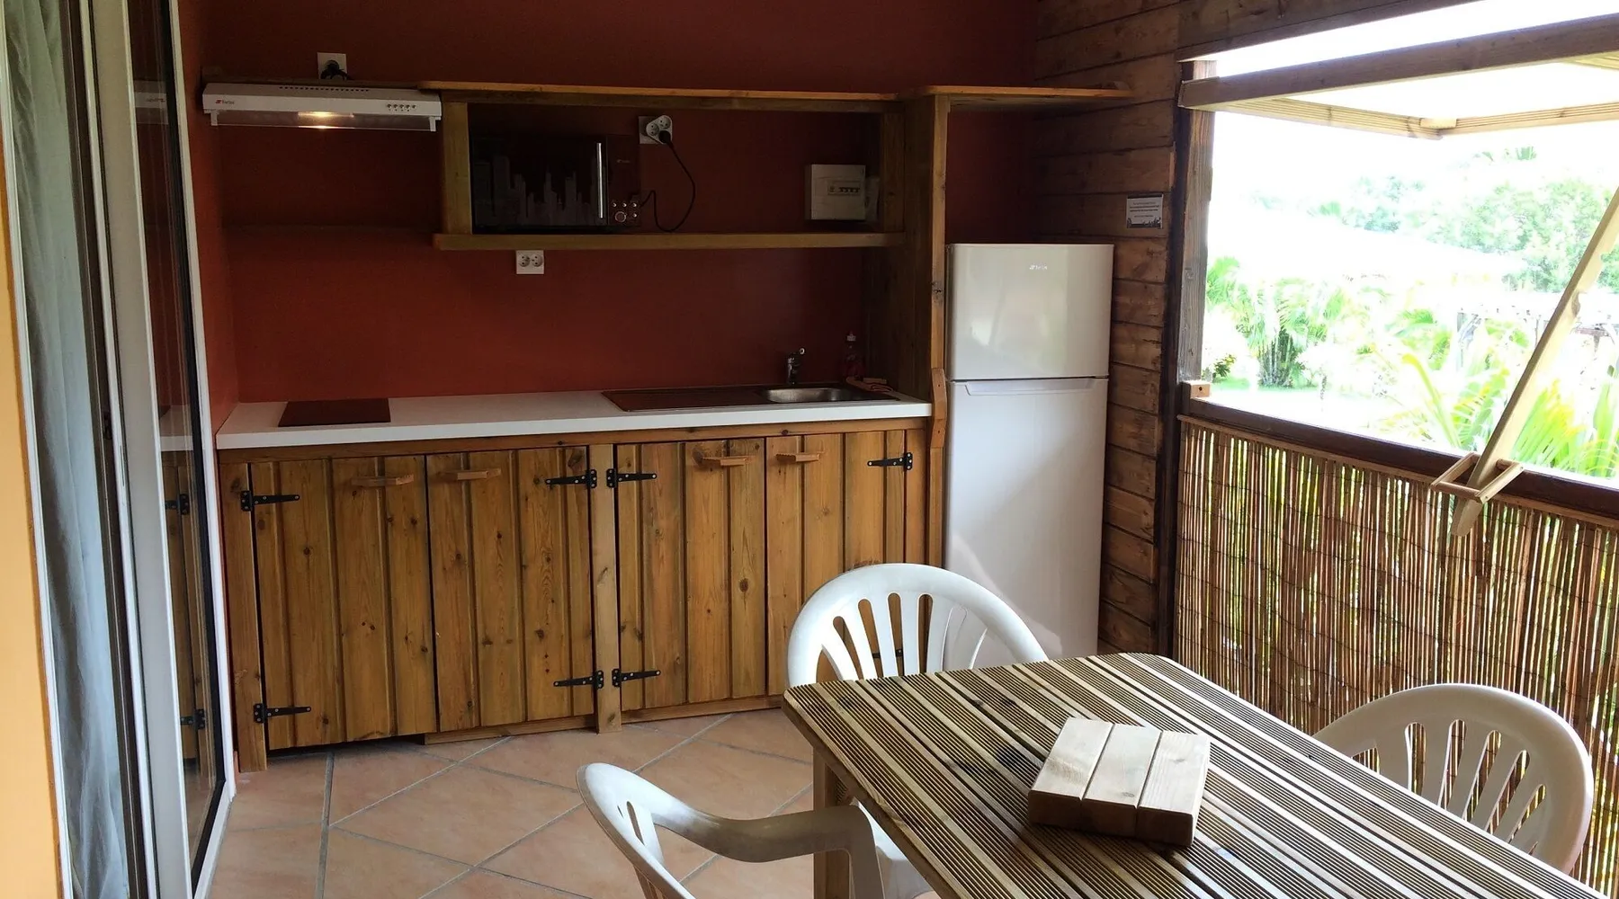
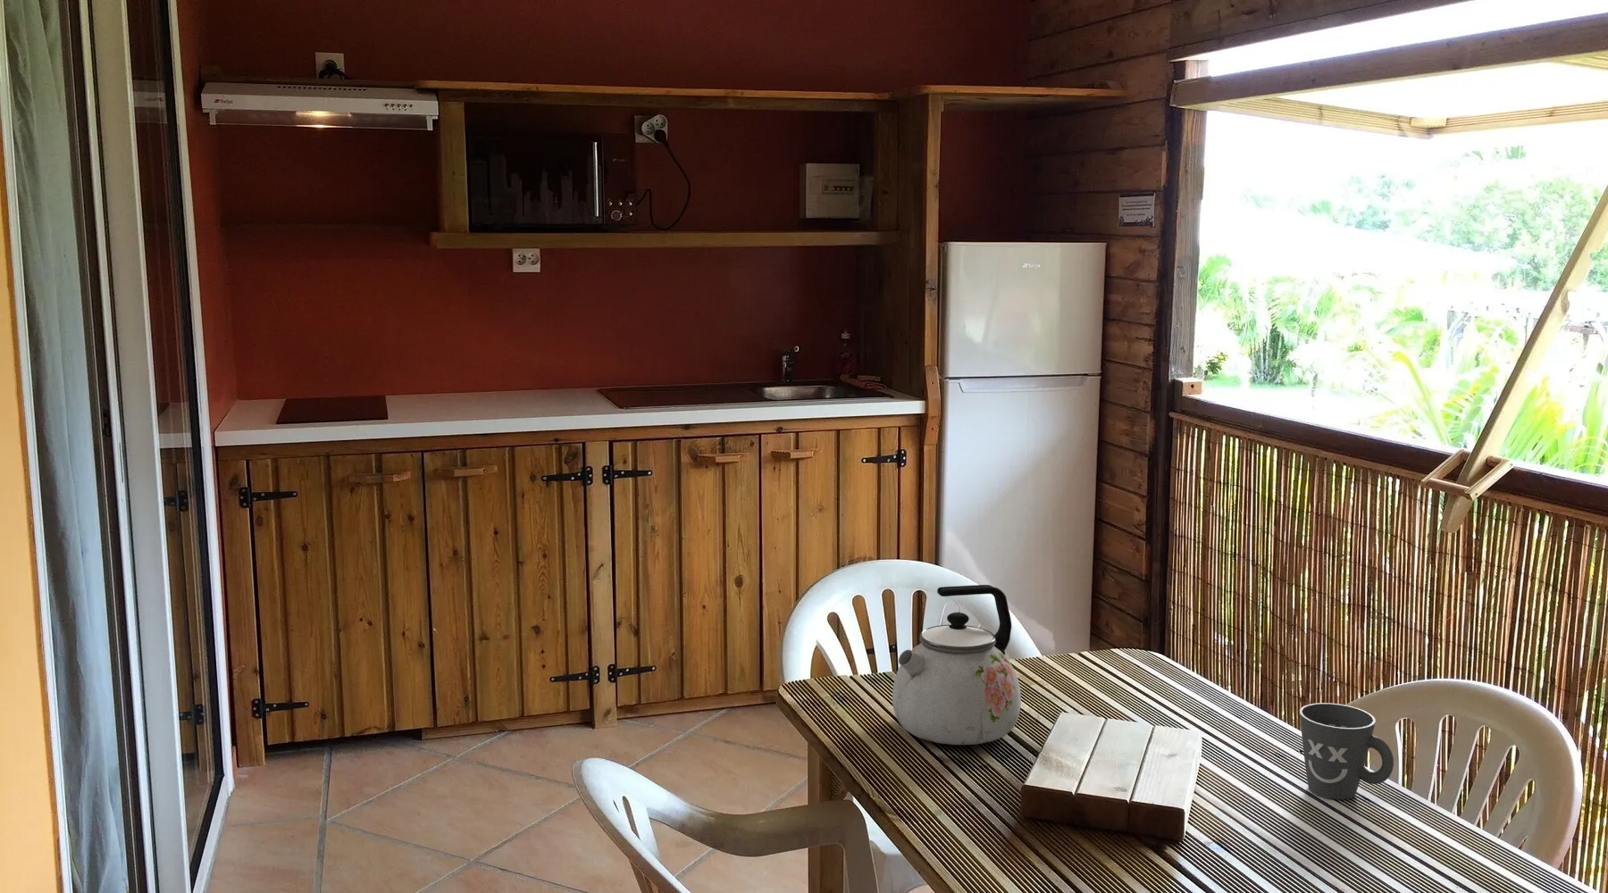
+ mug [1299,702,1395,801]
+ kettle [892,584,1022,746]
